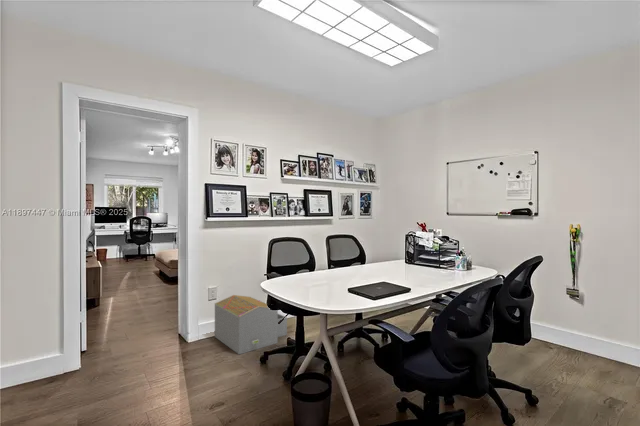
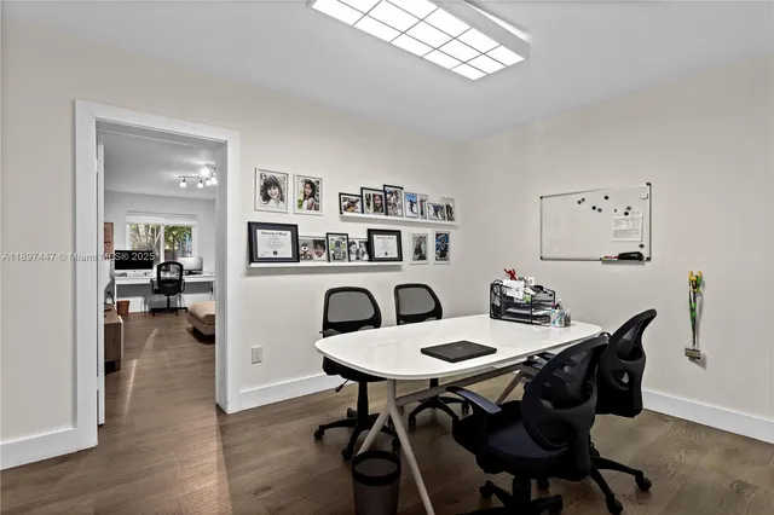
- architectural model [214,294,288,355]
